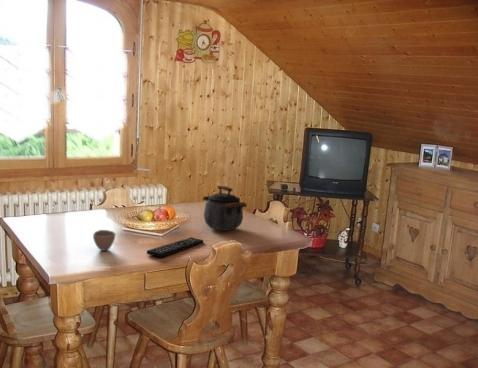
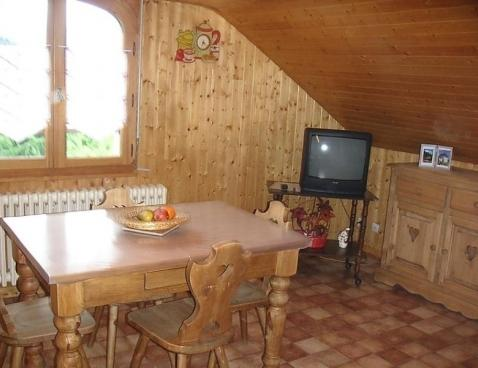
- remote control [146,236,204,258]
- kettle [202,185,248,231]
- cup [92,229,117,252]
